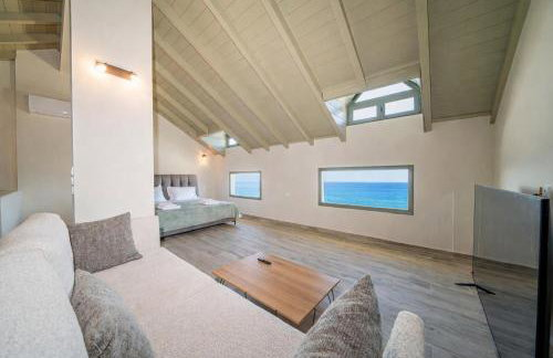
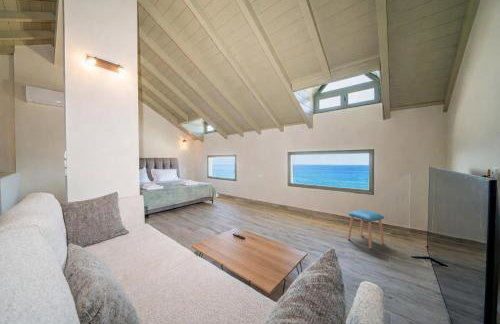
+ stool [347,209,385,250]
